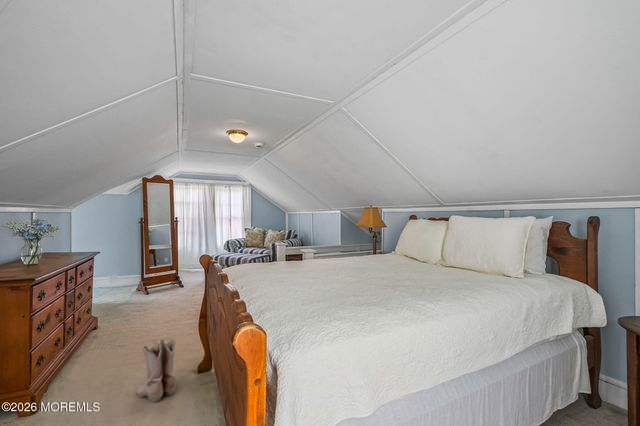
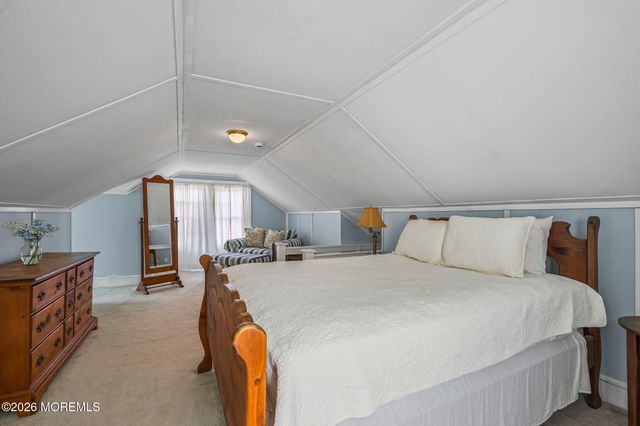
- boots [136,336,177,403]
